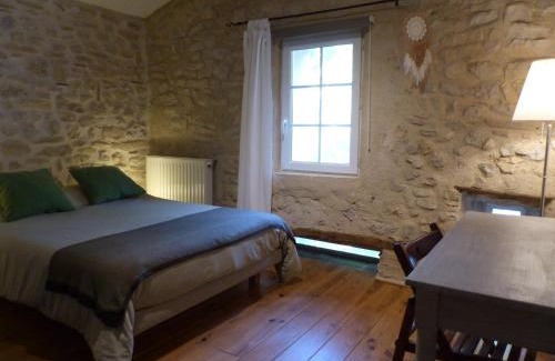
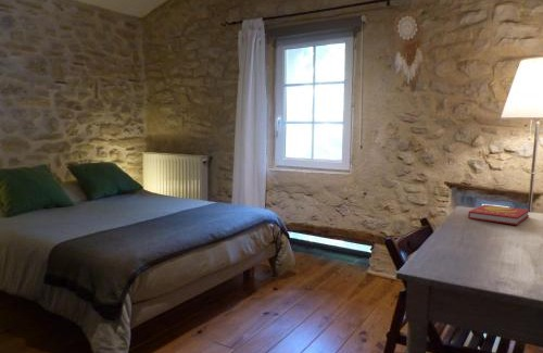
+ book [467,203,530,226]
